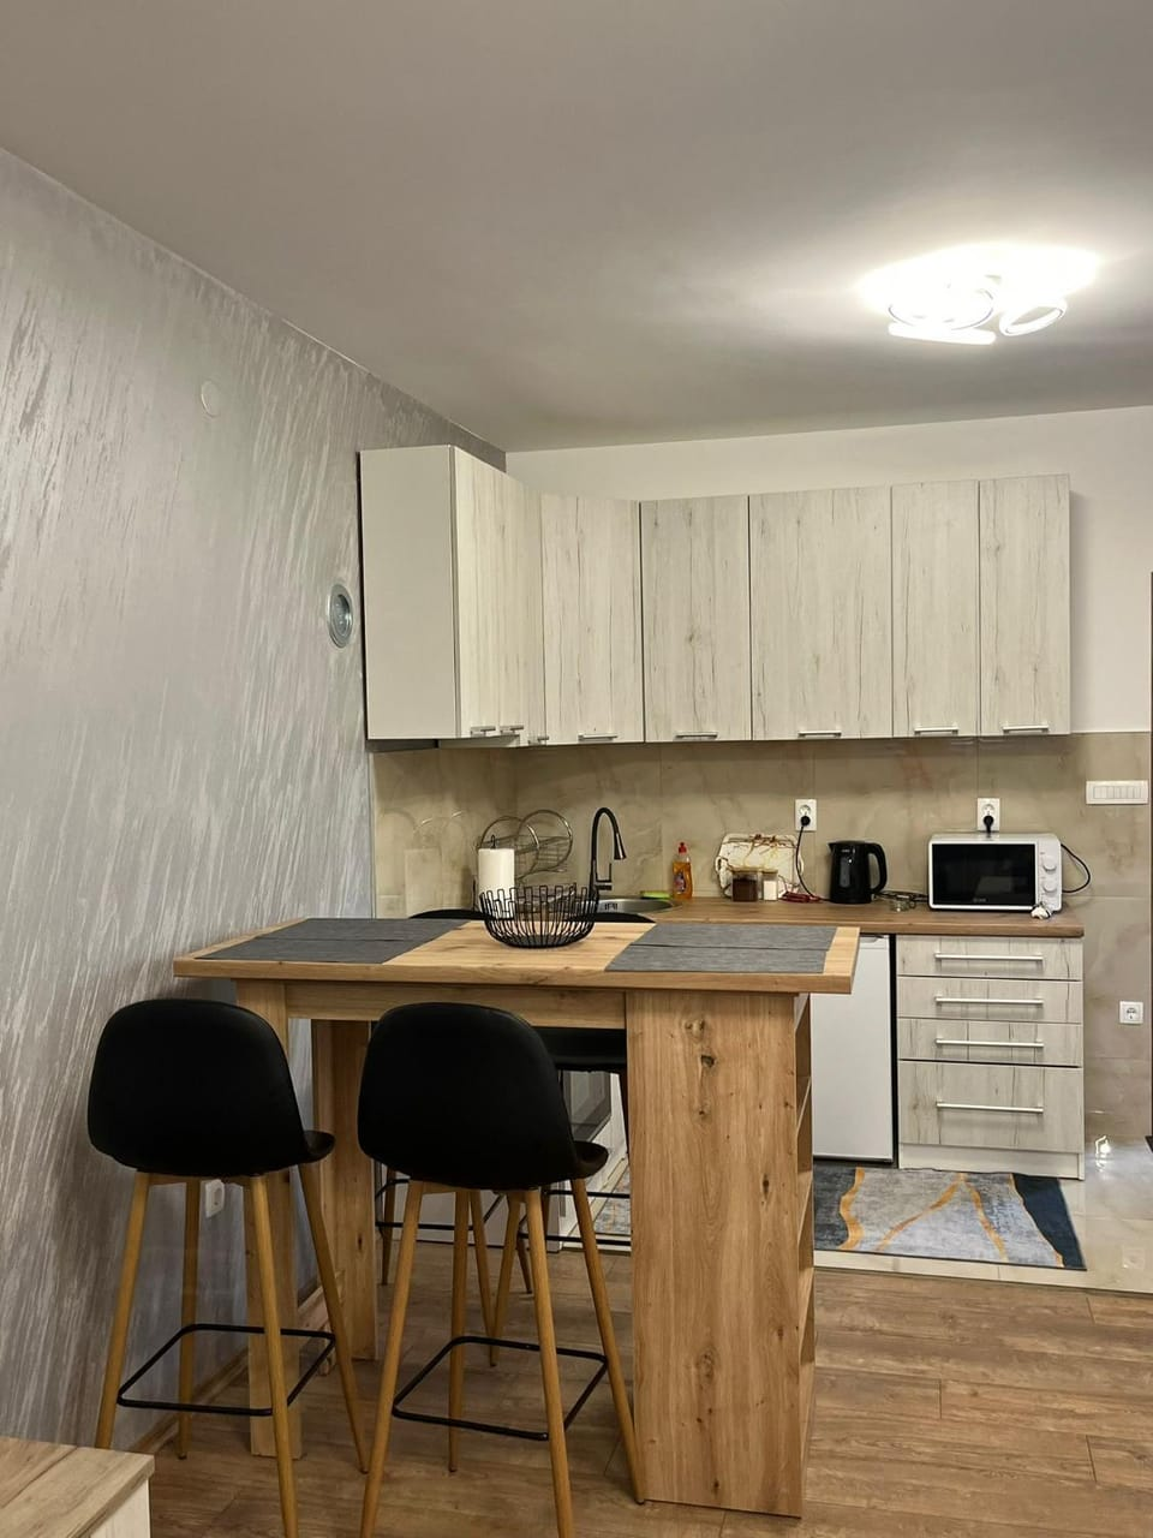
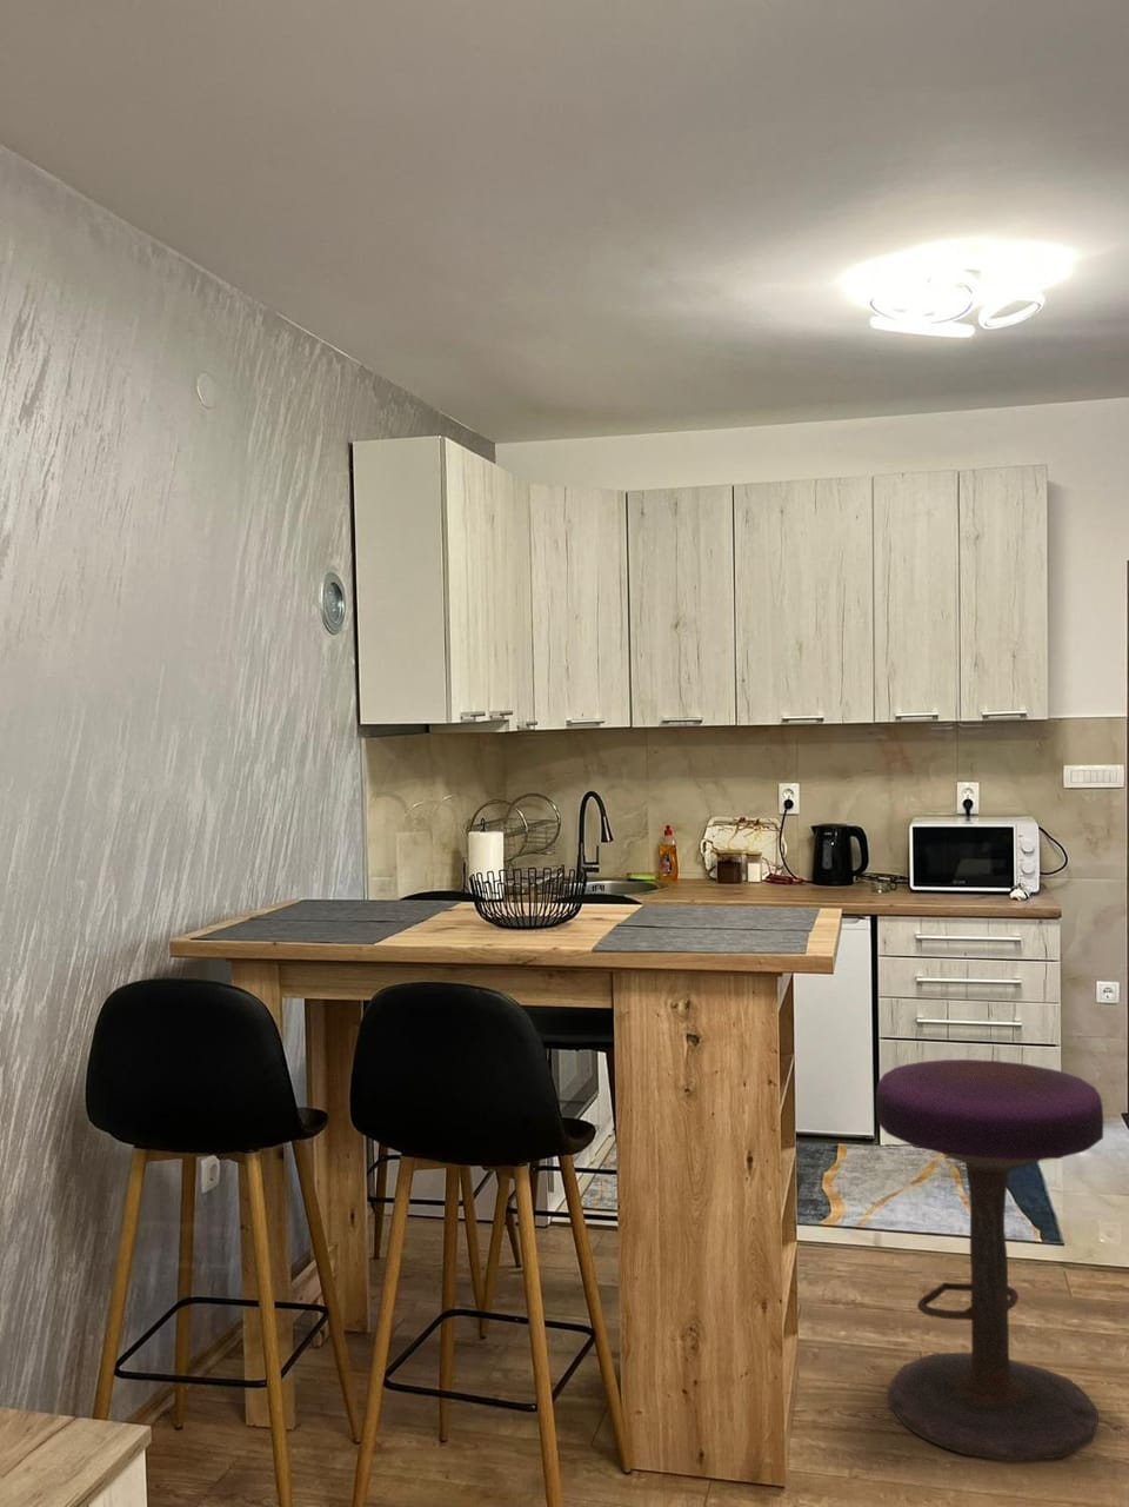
+ stool [875,1058,1104,1462]
